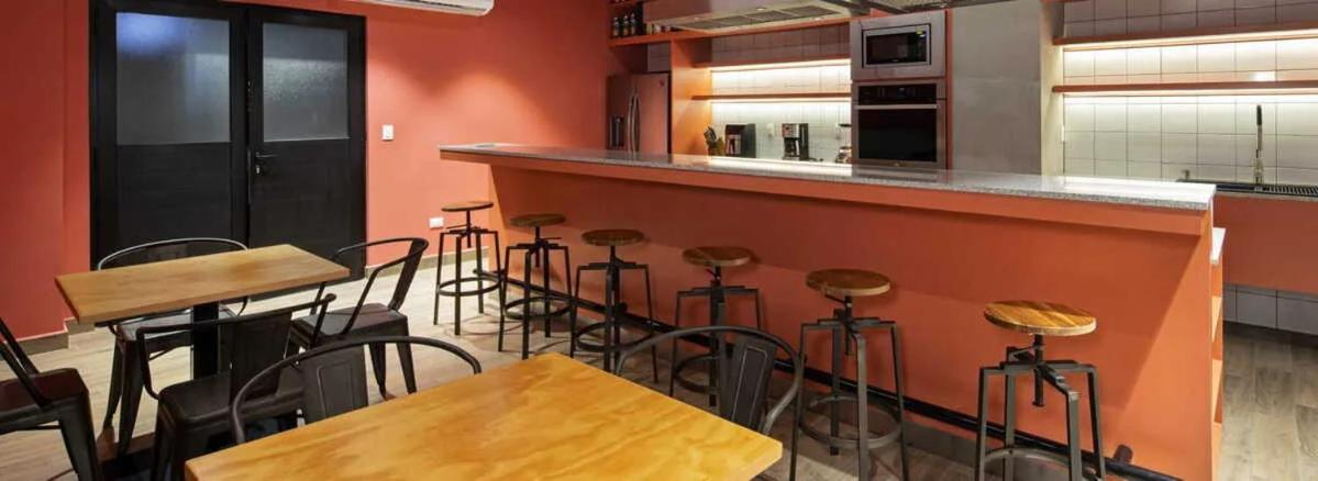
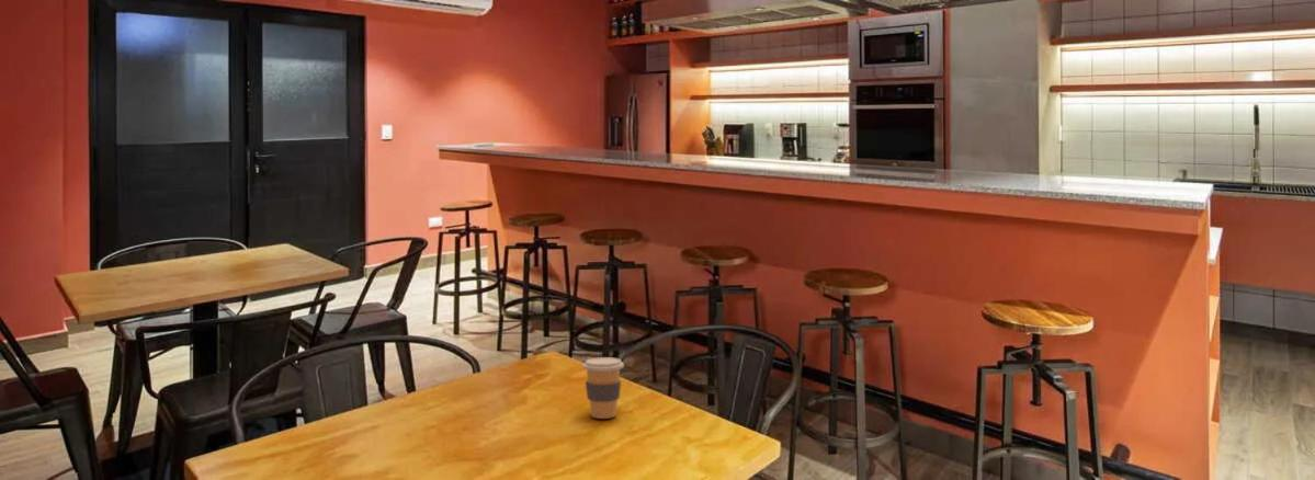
+ coffee cup [581,356,625,420]
